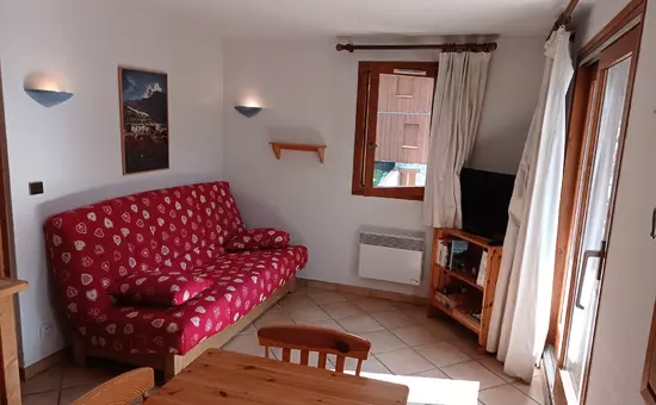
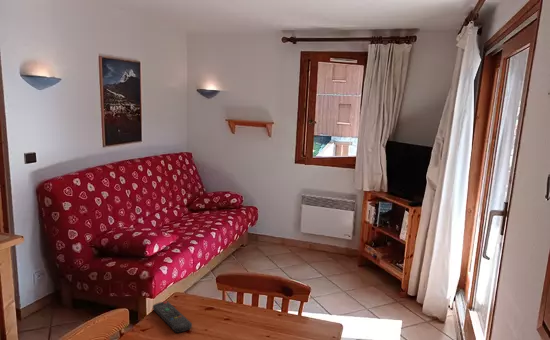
+ remote control [152,300,193,334]
